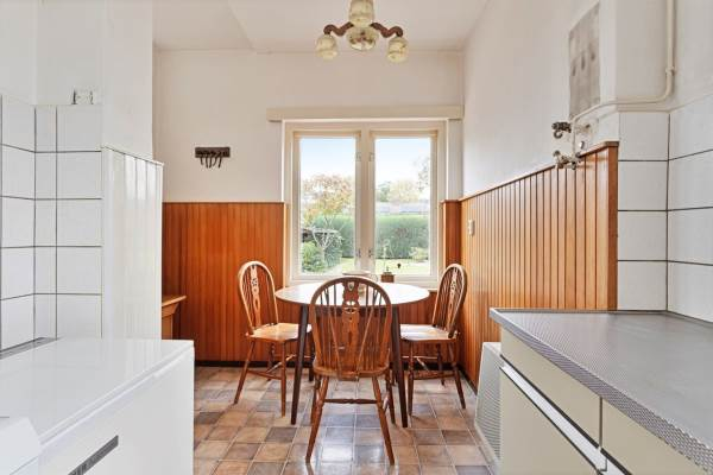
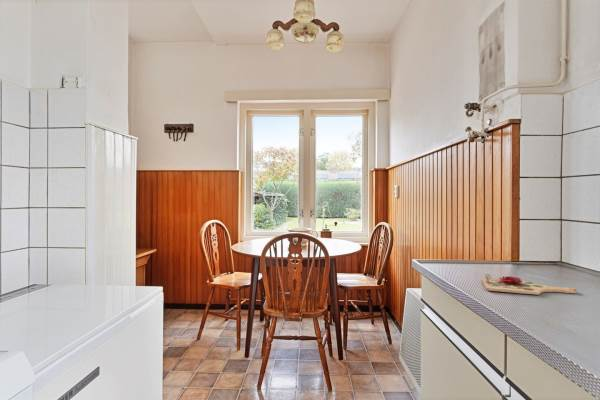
+ cutting board [481,273,578,296]
